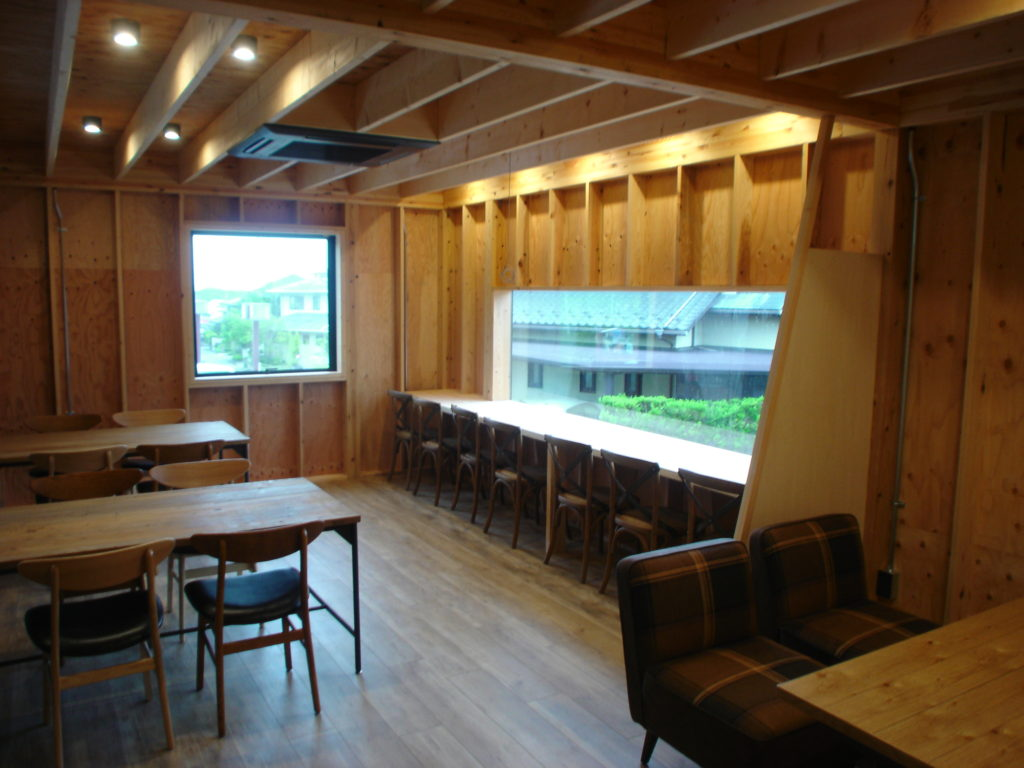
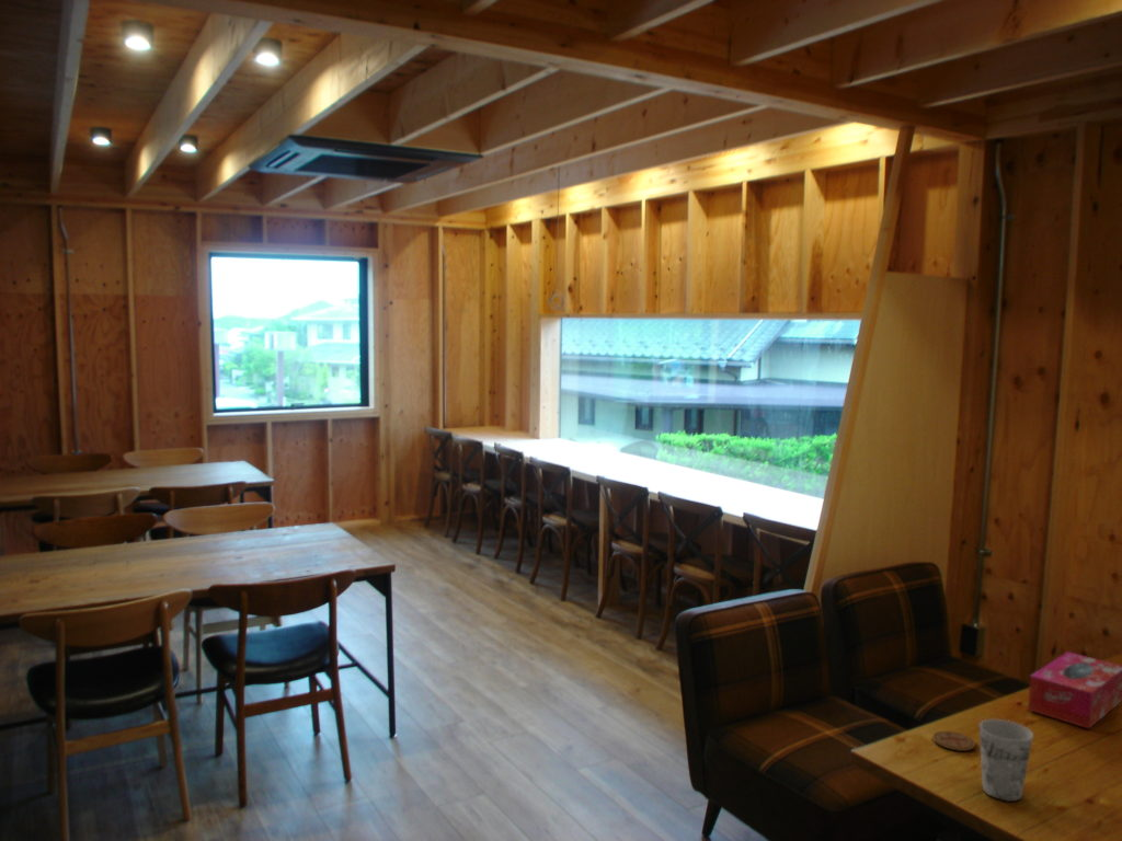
+ coaster [931,730,976,752]
+ tissue box [1027,650,1122,729]
+ cup [978,718,1034,803]
